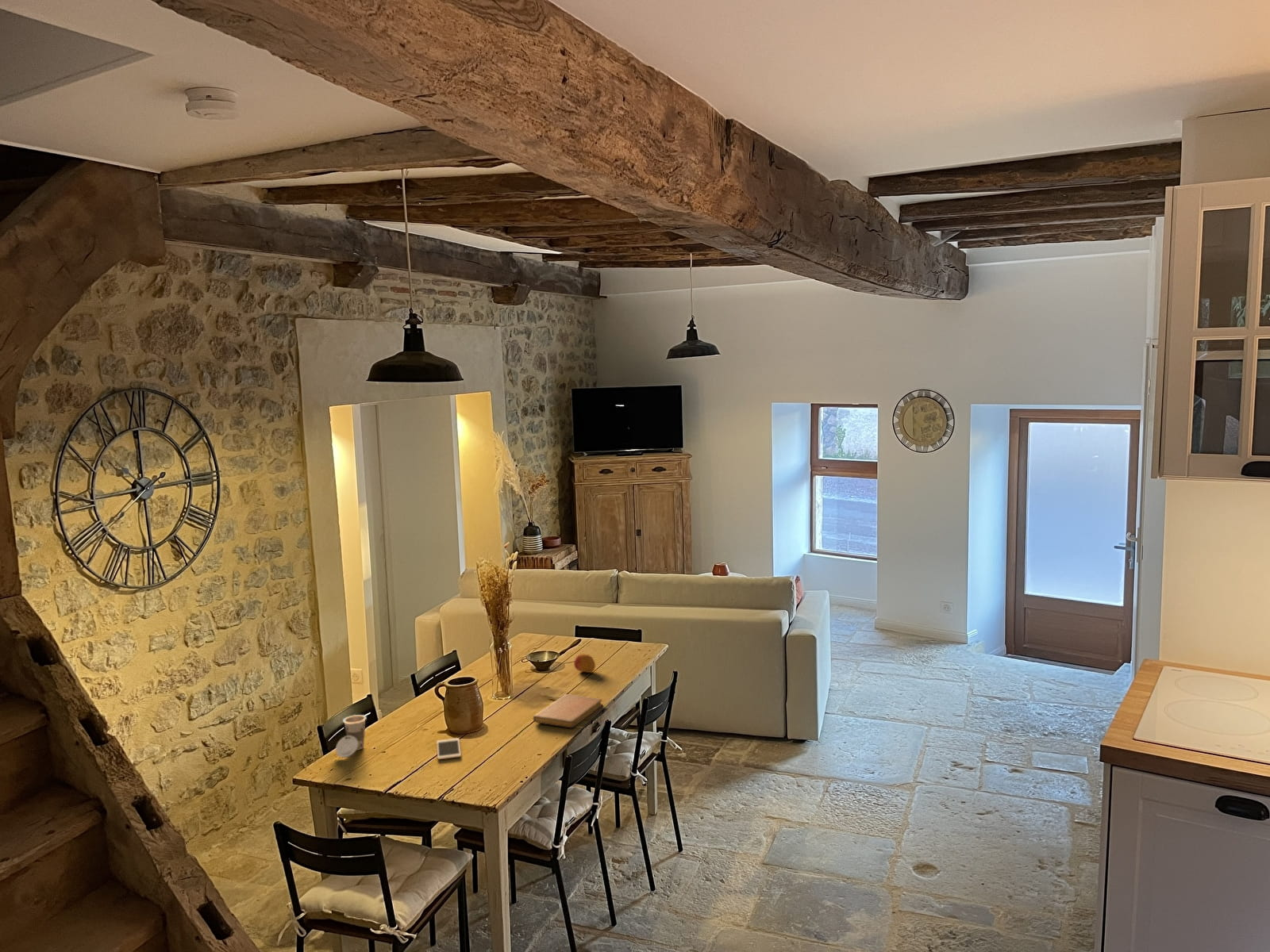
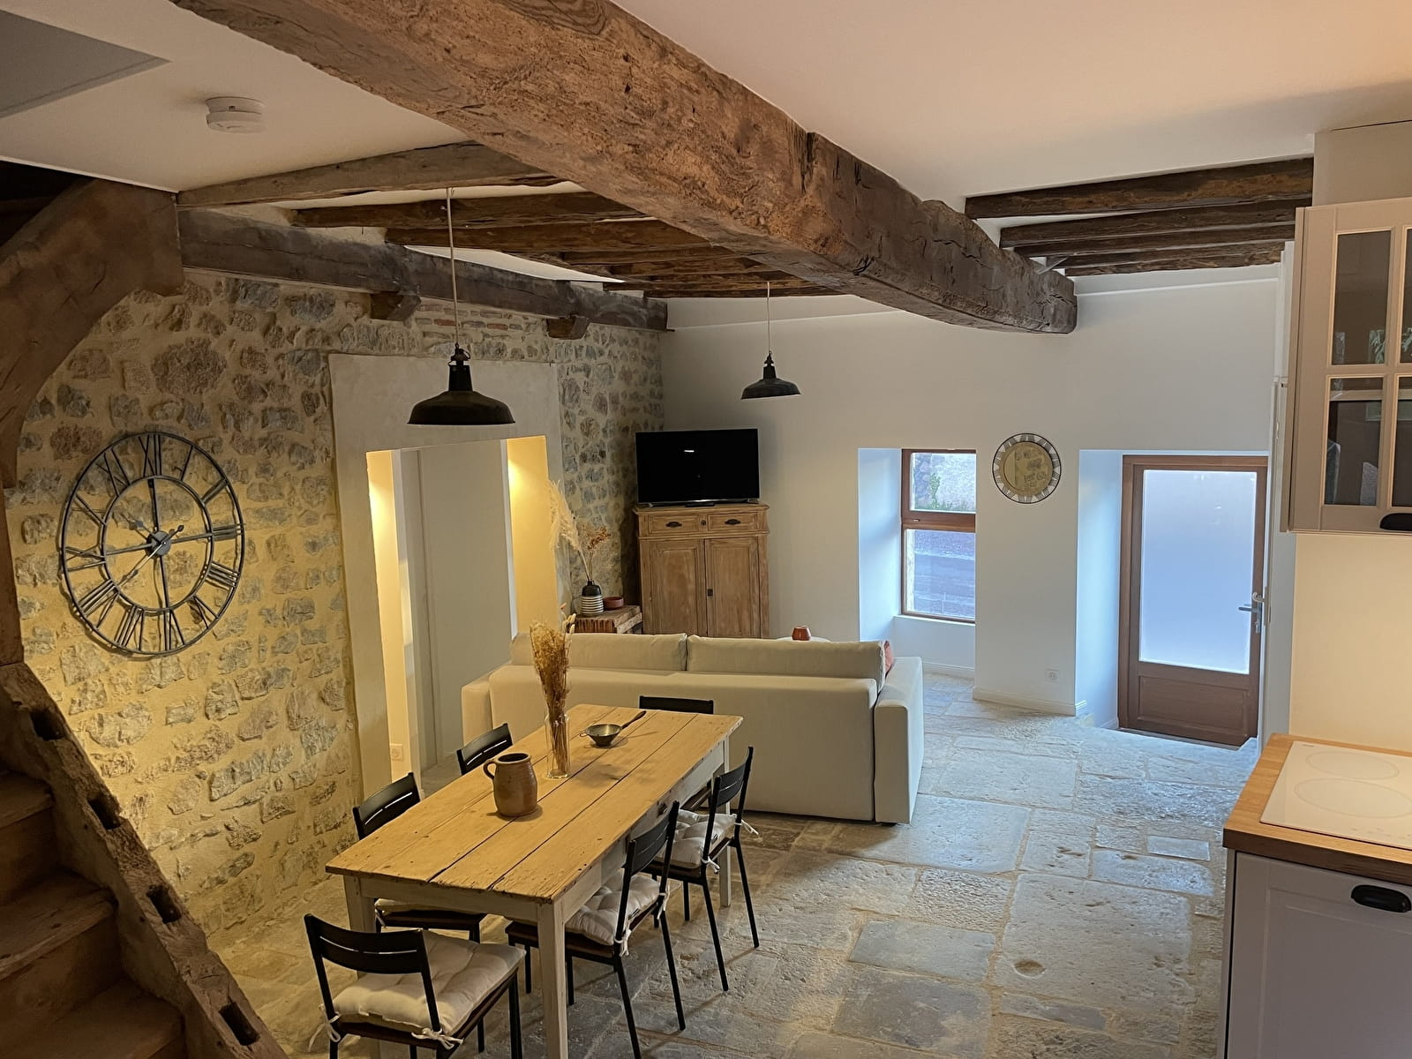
- cup [335,714,368,758]
- notebook [533,693,603,728]
- cell phone [436,737,462,760]
- fruit [573,653,596,674]
